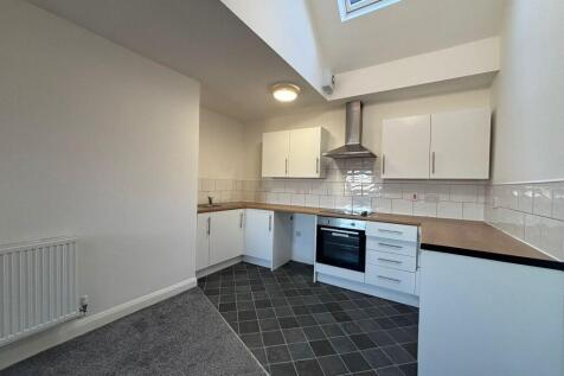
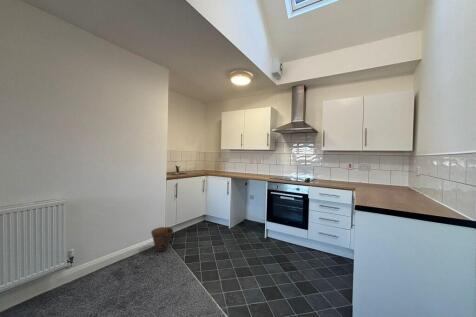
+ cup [150,226,174,253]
